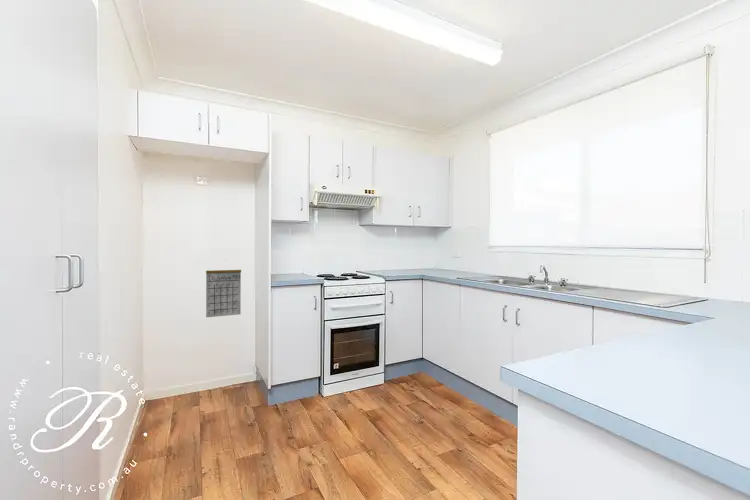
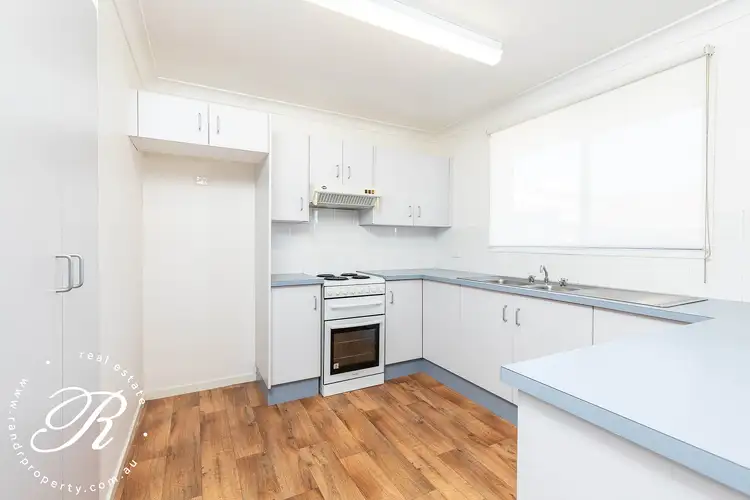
- calendar [205,259,242,318]
